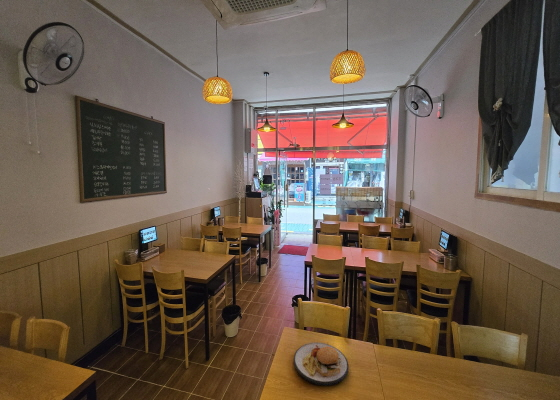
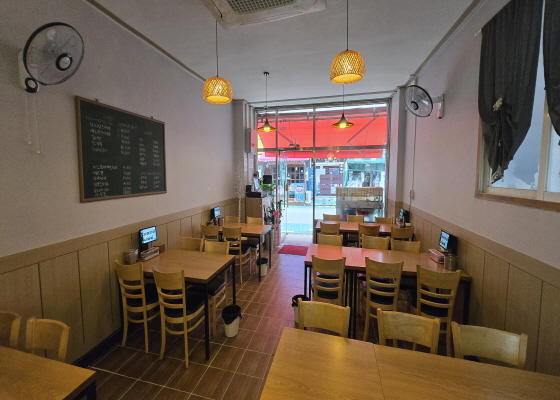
- plate [293,342,350,387]
